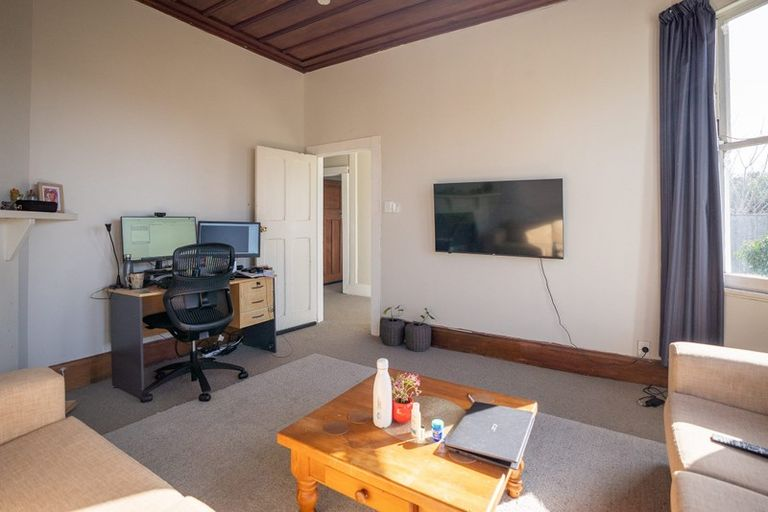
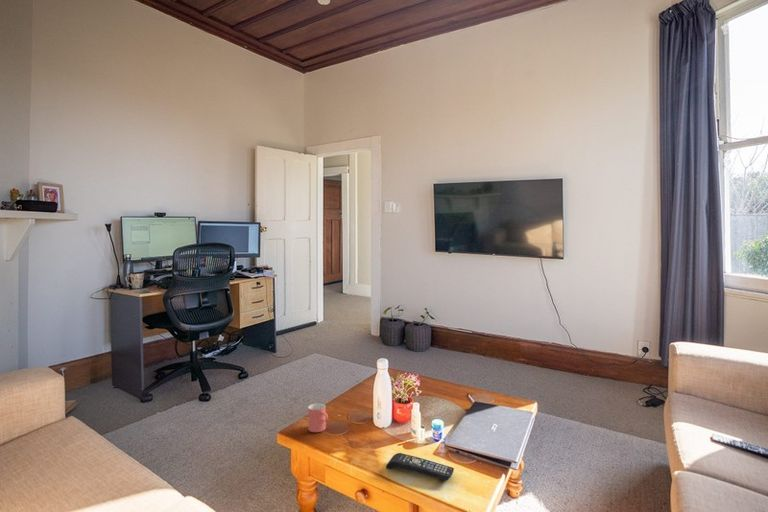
+ remote control [385,452,455,482]
+ cup [307,403,329,433]
